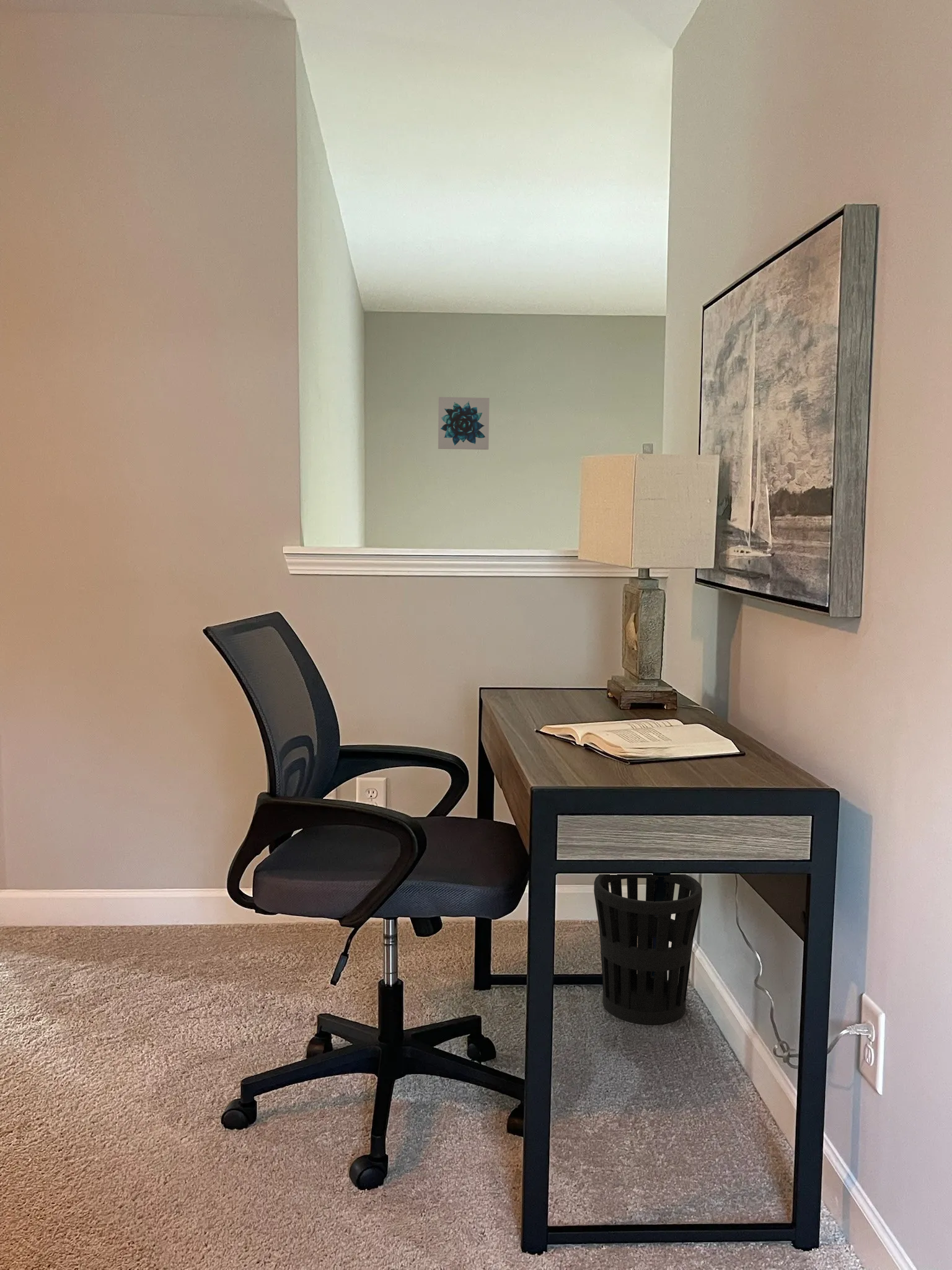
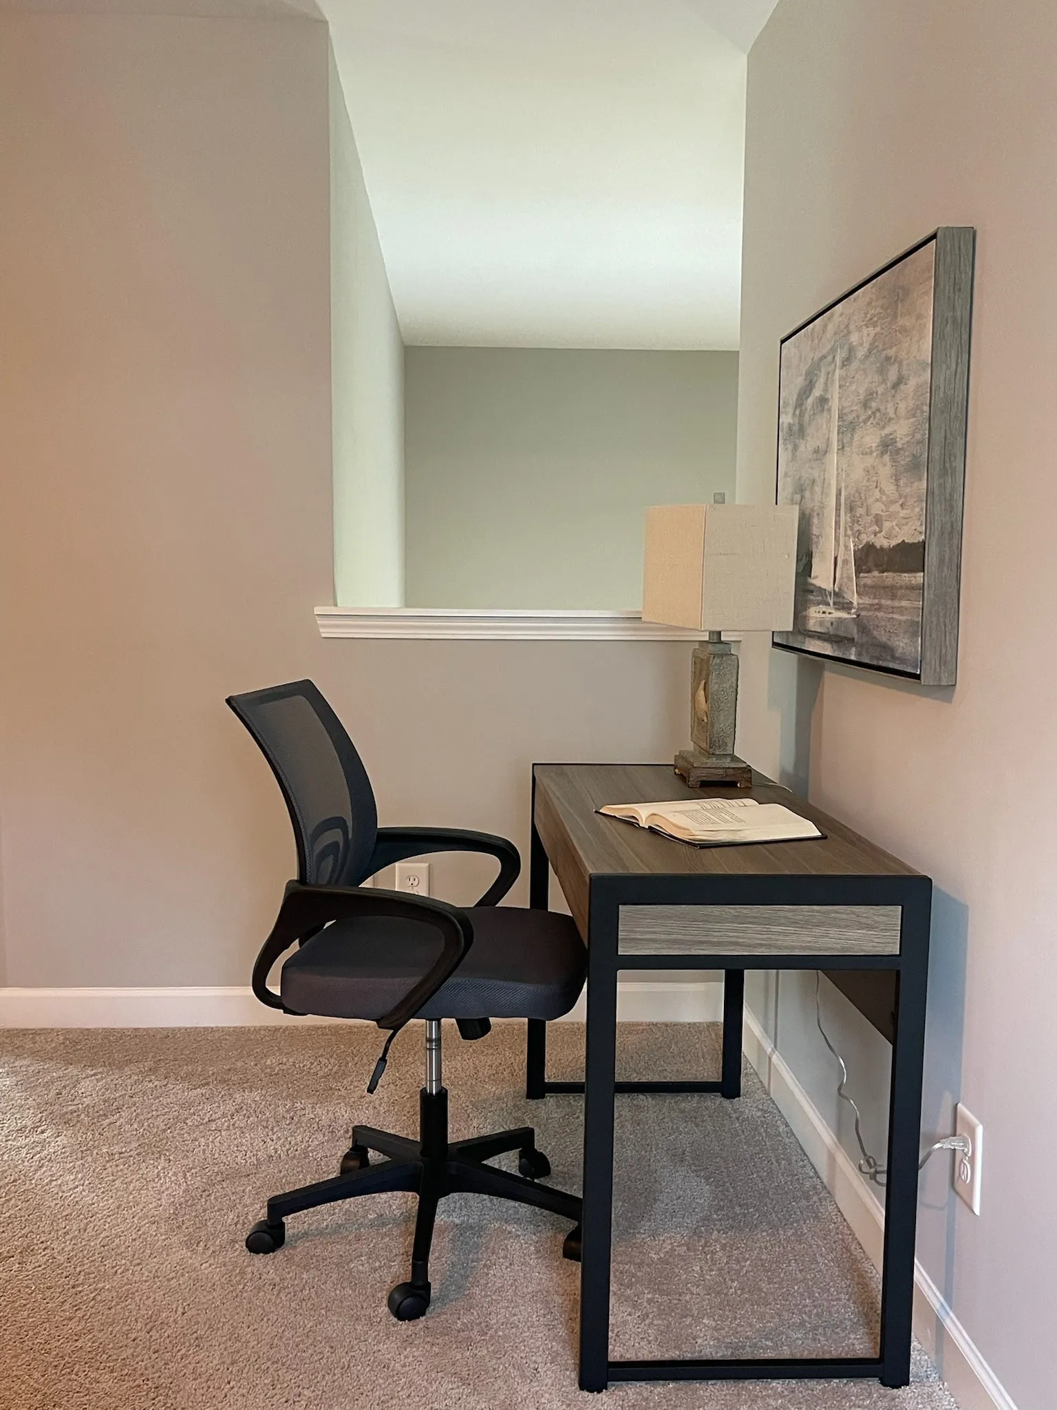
- wall art [438,396,490,450]
- wastebasket [593,874,703,1025]
